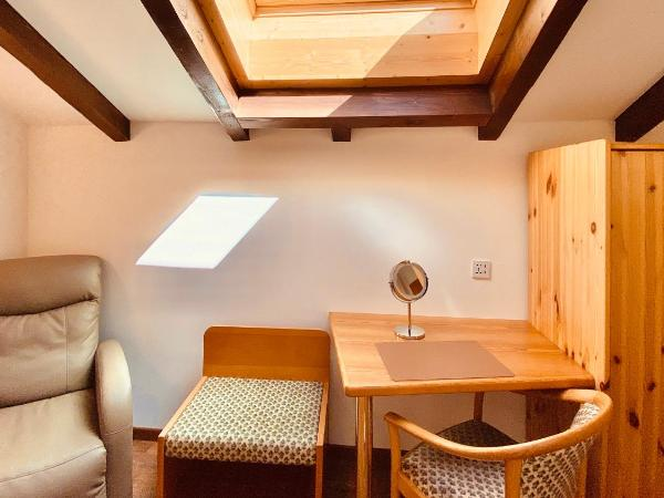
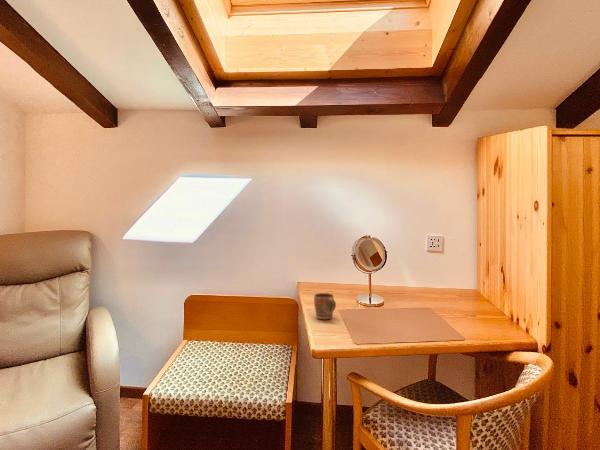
+ mug [313,292,337,320]
